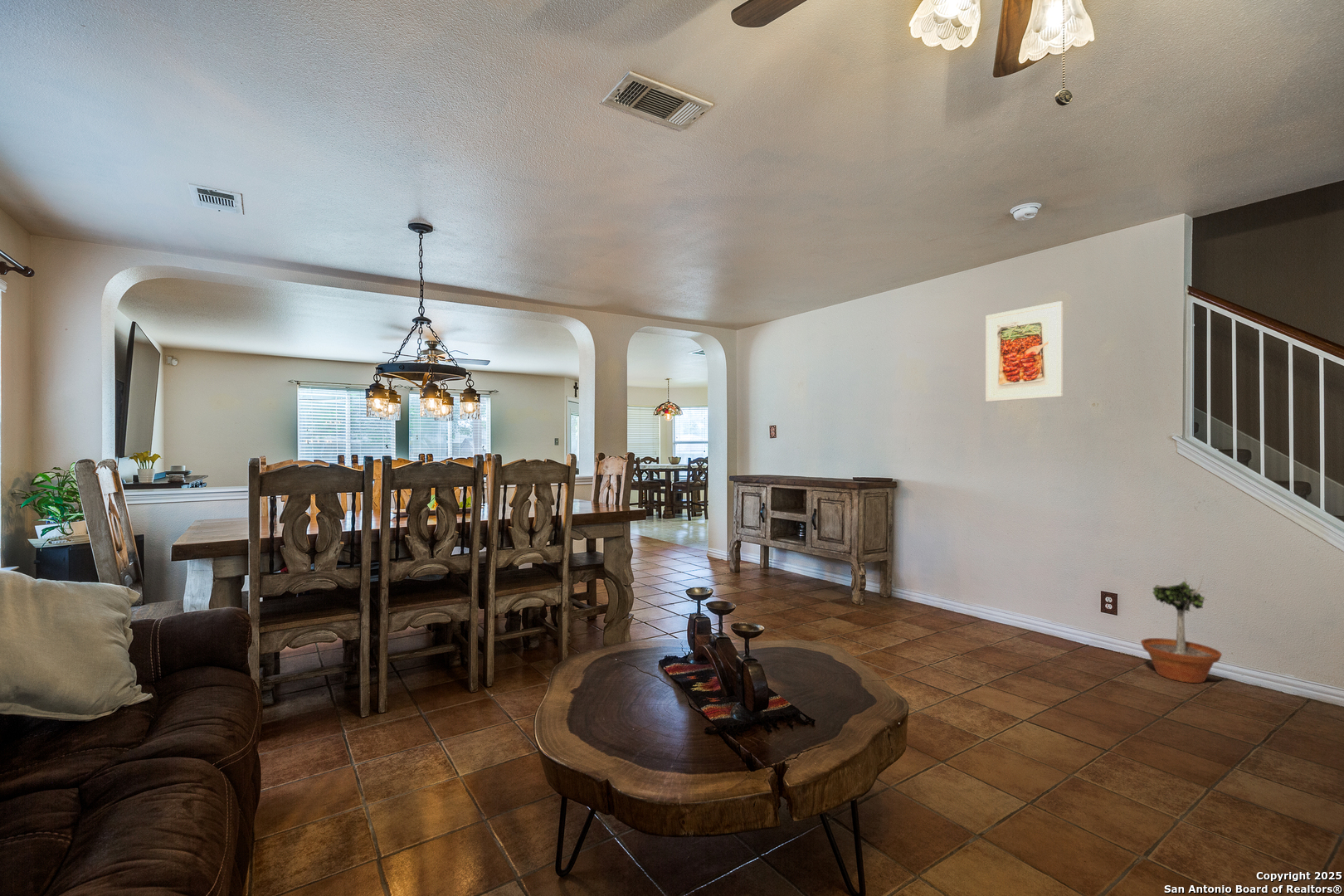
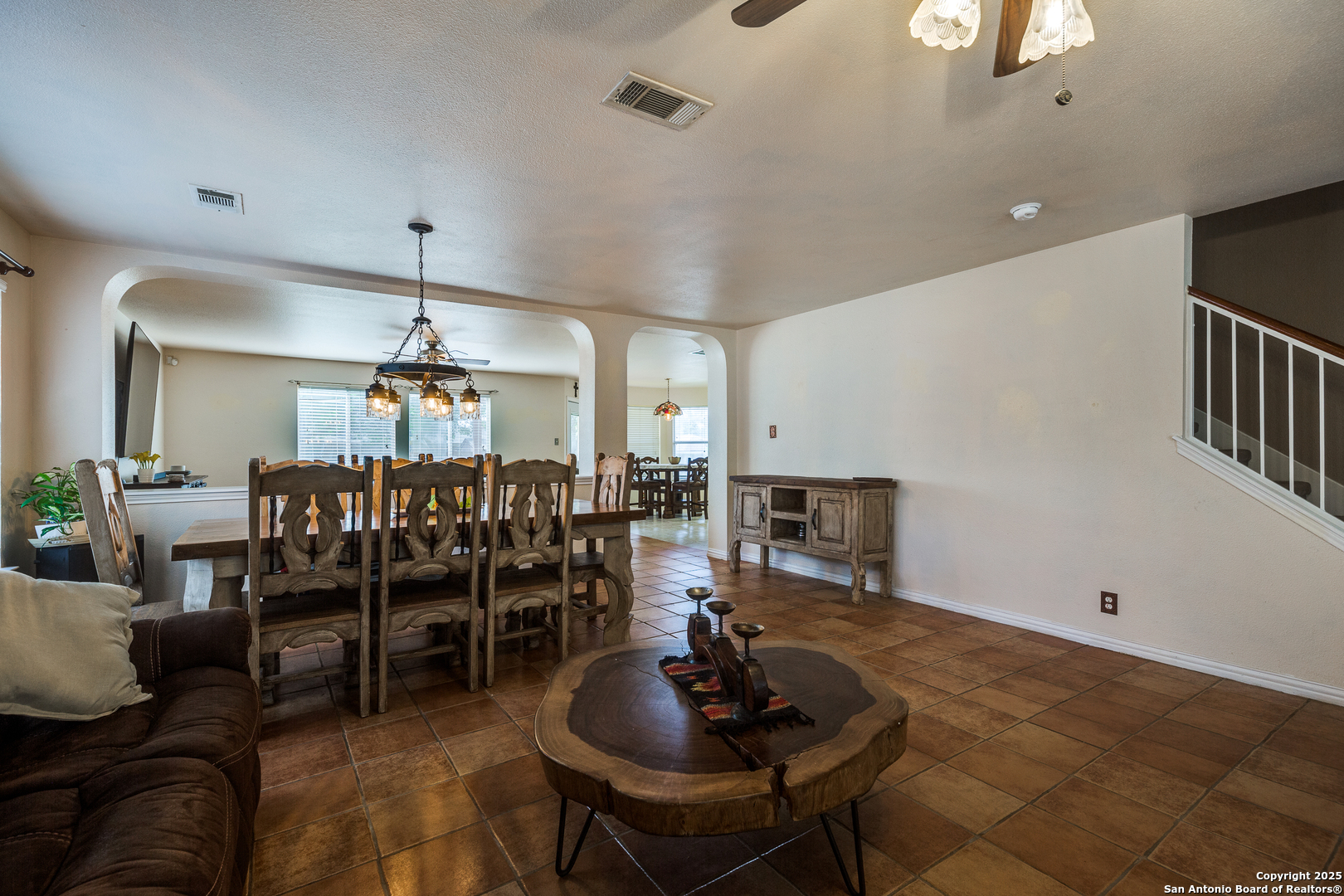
- potted tree [1140,573,1223,684]
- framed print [985,300,1064,402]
